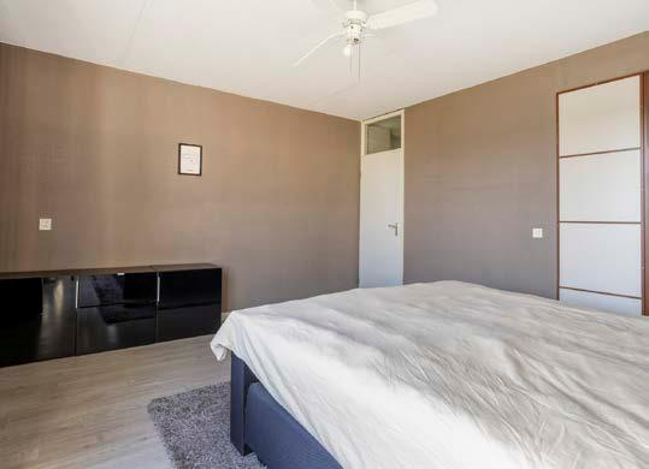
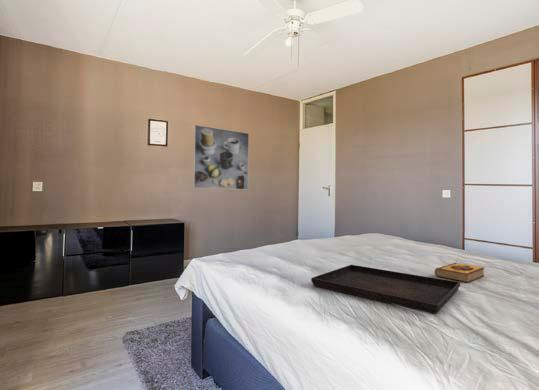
+ hardback book [434,262,486,284]
+ serving tray [310,264,461,315]
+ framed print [192,124,250,191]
